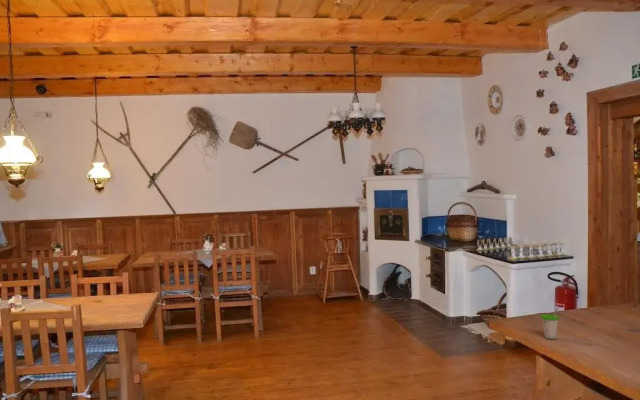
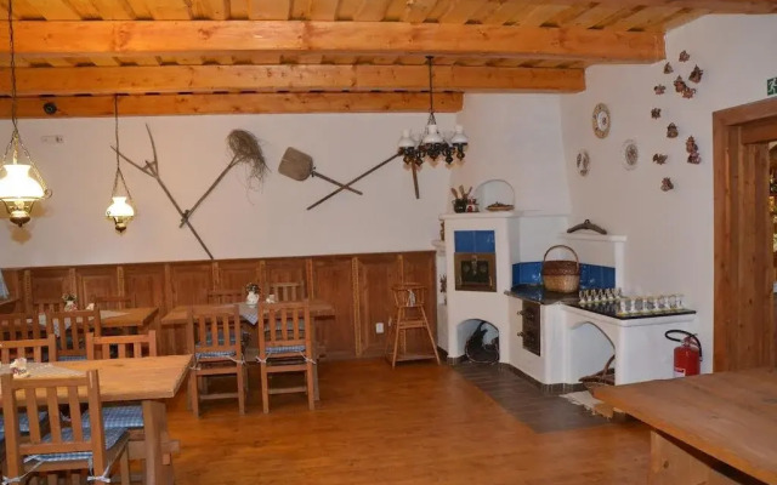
- cup [540,307,560,340]
